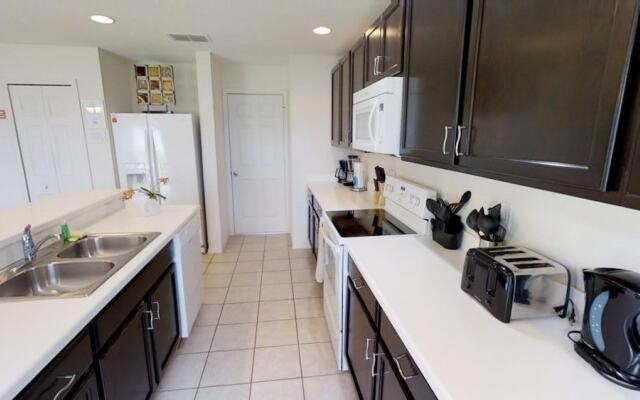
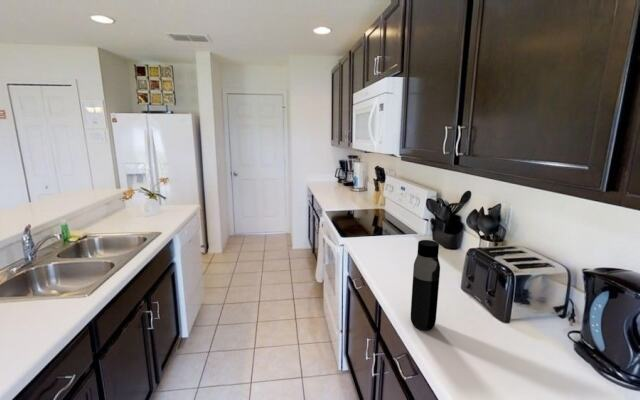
+ water bottle [410,239,441,331]
